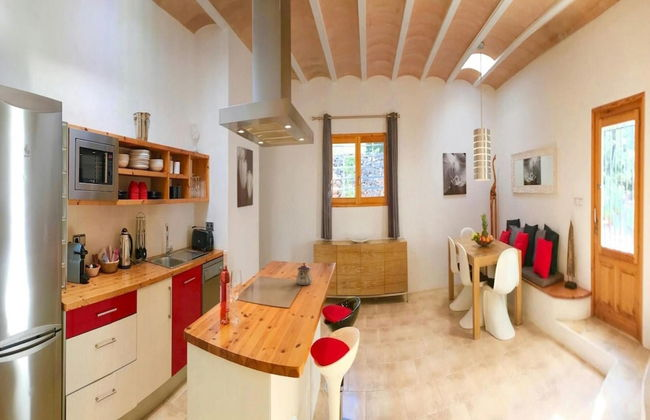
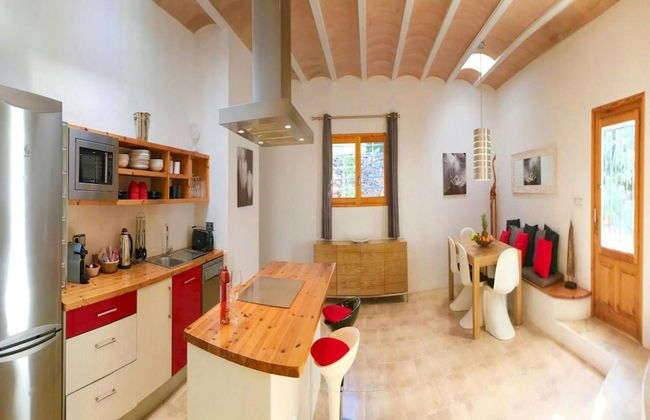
- teapot [295,262,313,286]
